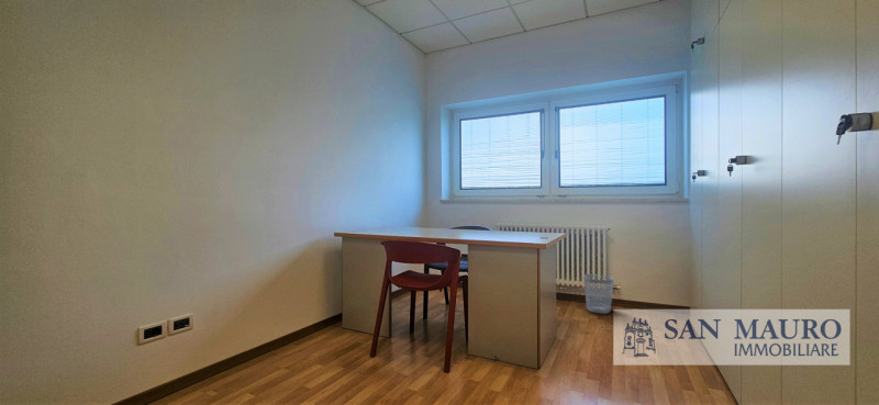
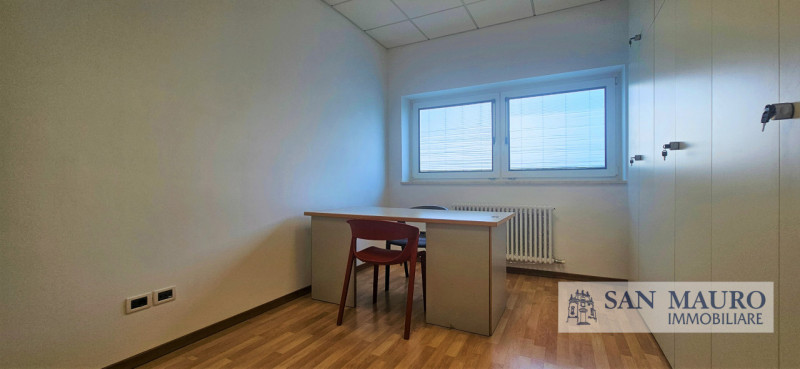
- wastebasket [582,273,614,315]
